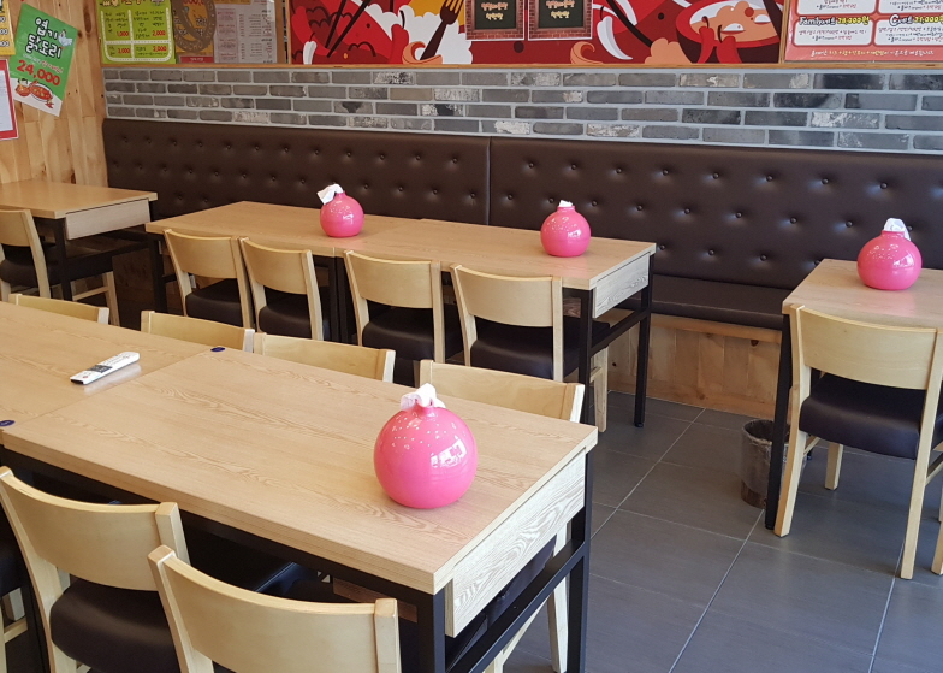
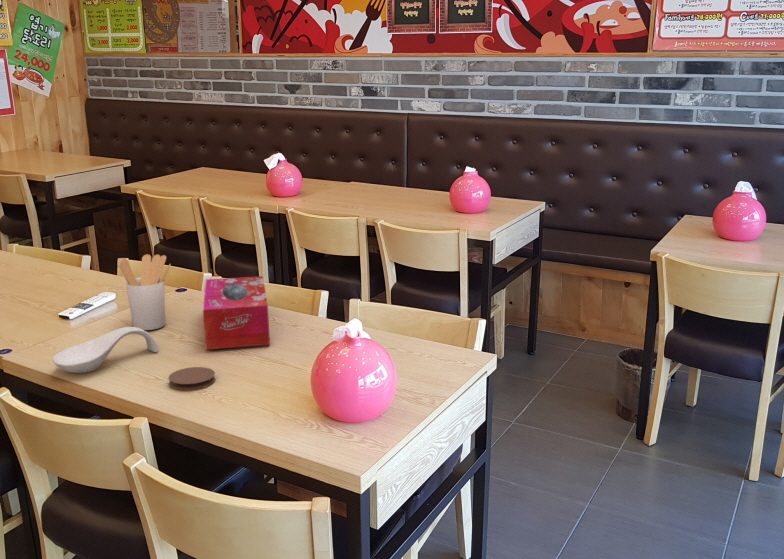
+ coaster [167,366,217,391]
+ spoon rest [52,326,159,374]
+ tissue box [202,275,271,350]
+ utensil holder [118,253,172,331]
